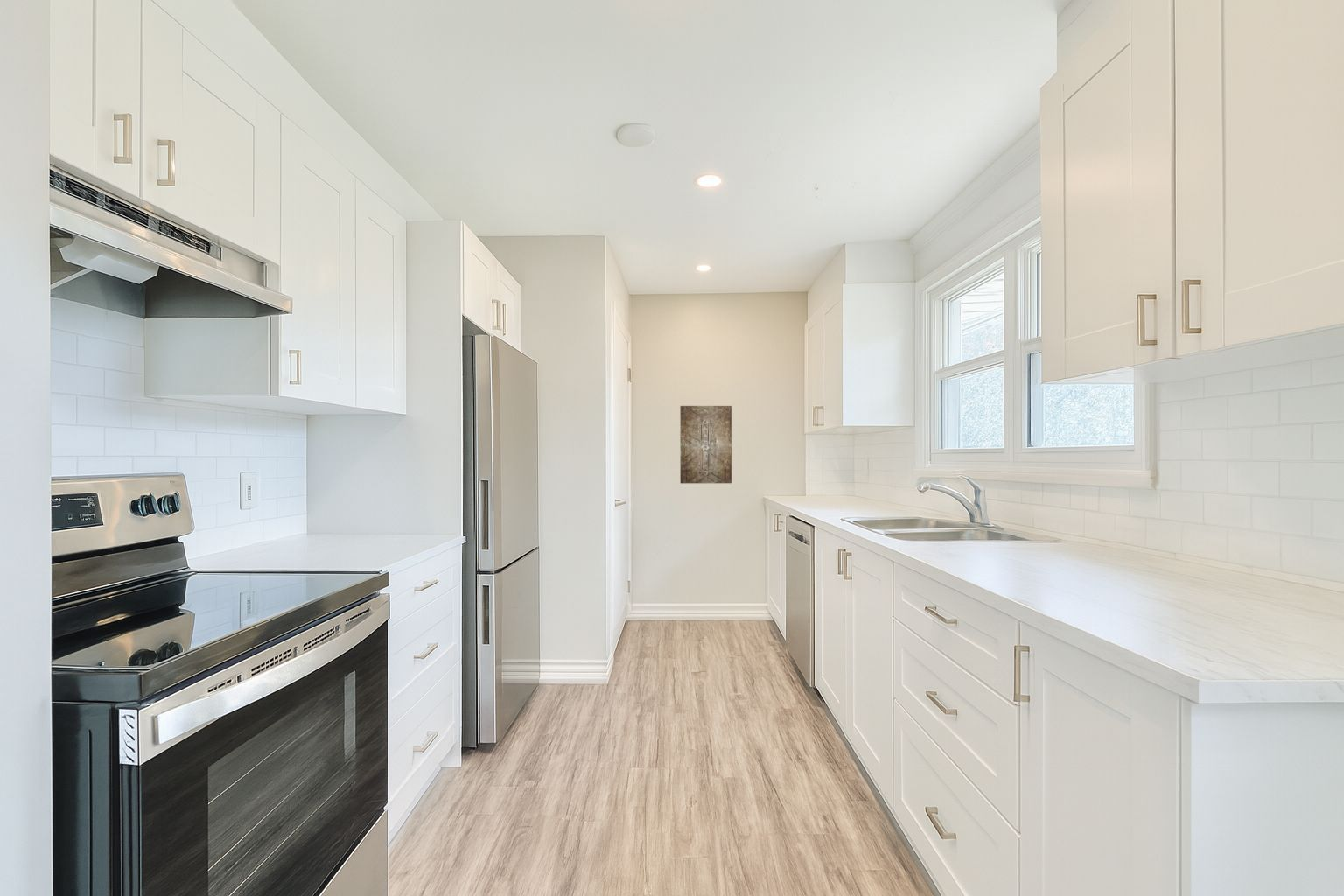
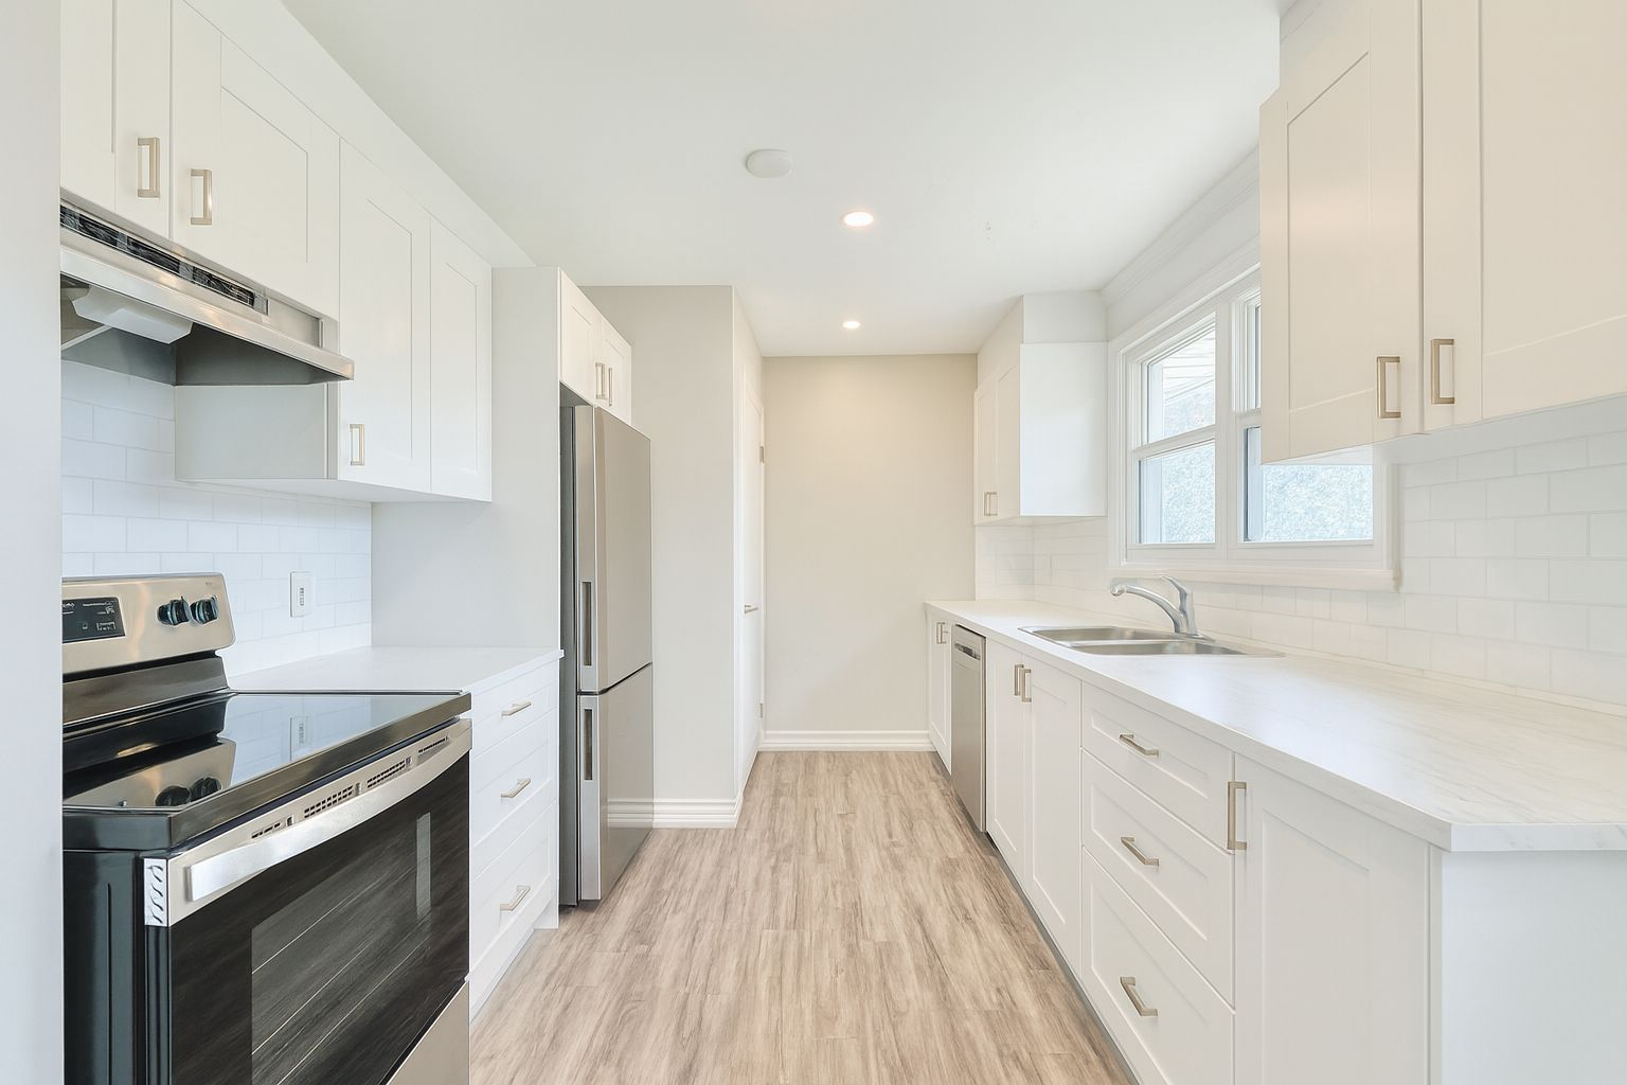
- wall art [679,405,732,485]
